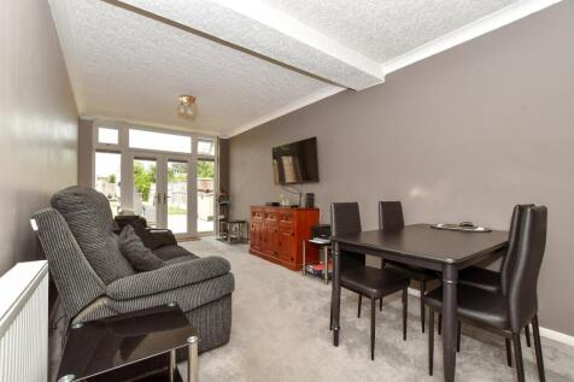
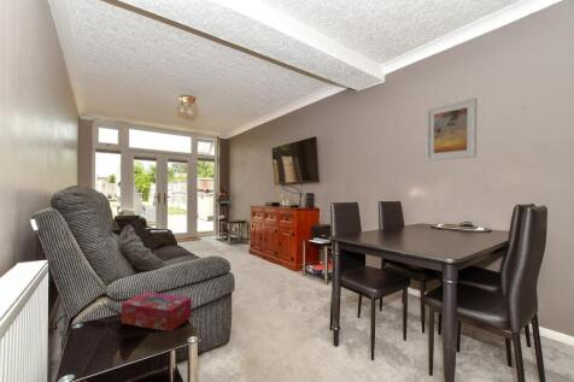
+ tissue box [121,290,193,333]
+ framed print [426,96,478,163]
